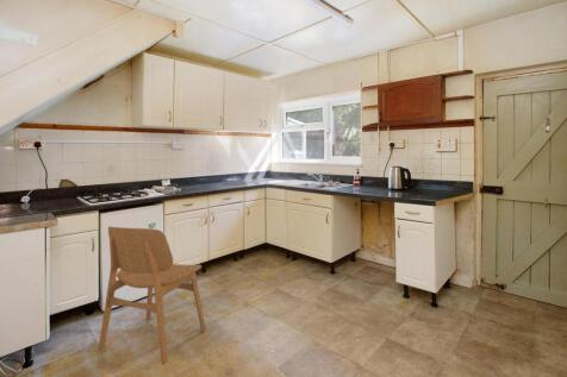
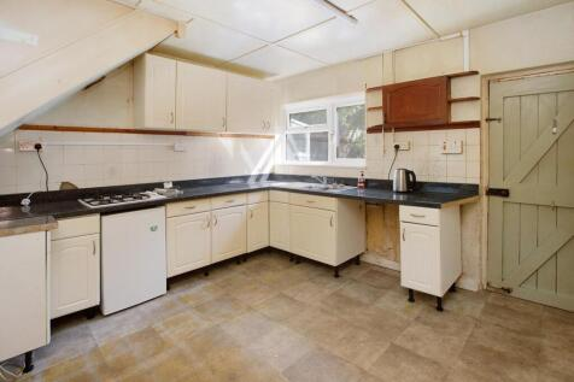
- dining chair [98,226,207,366]
